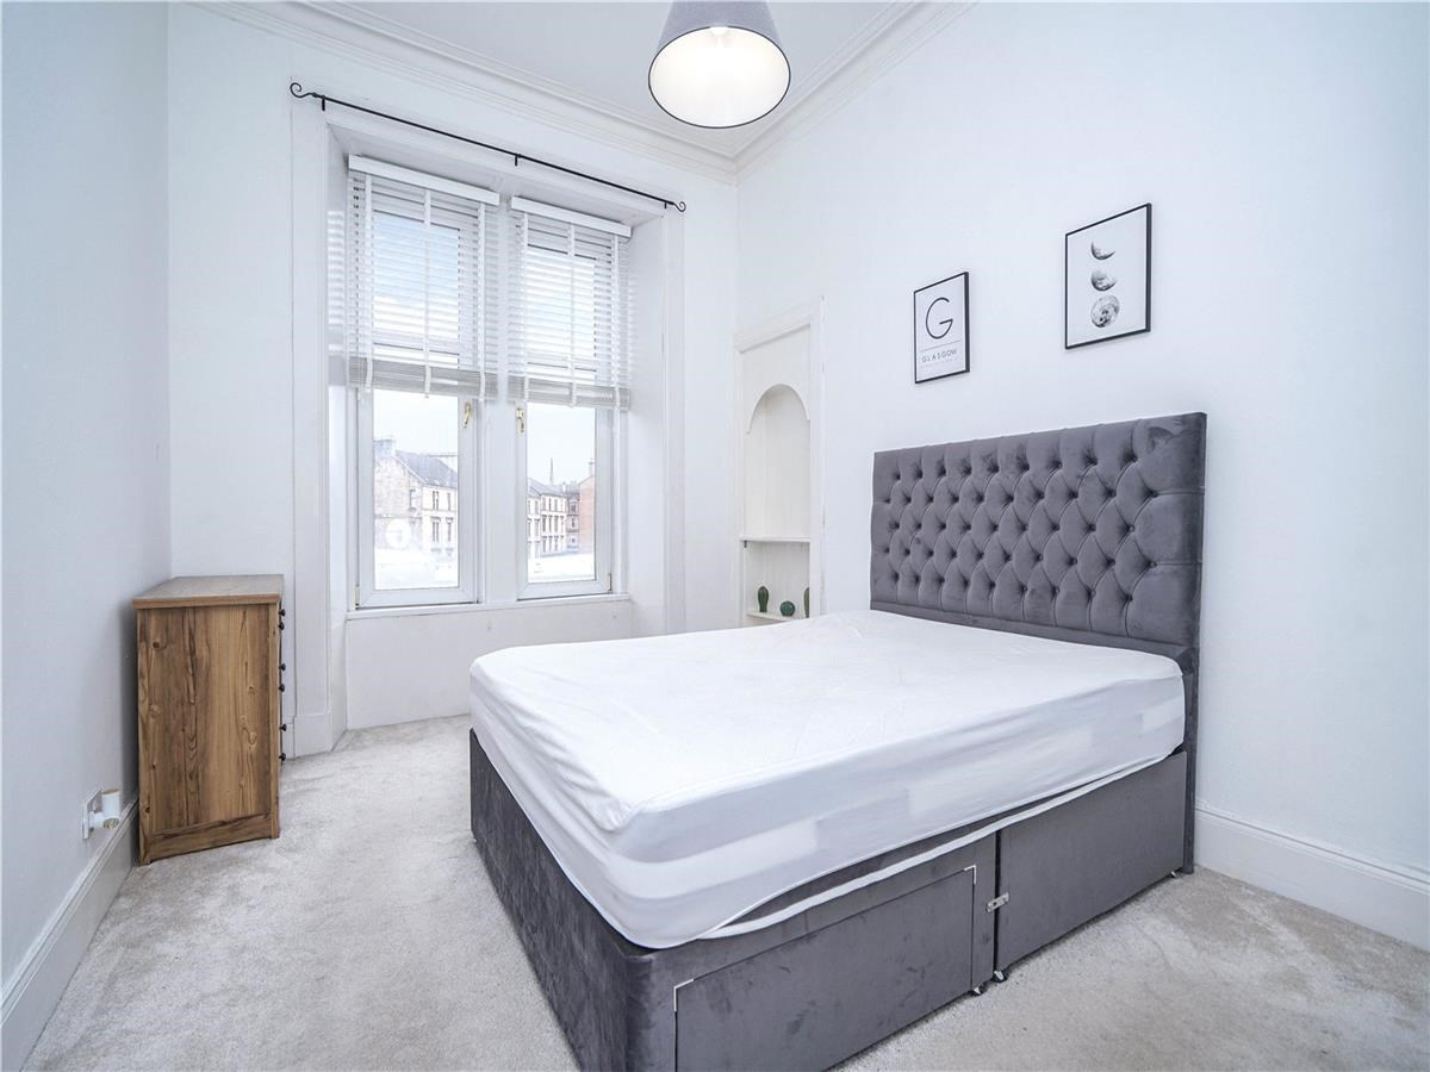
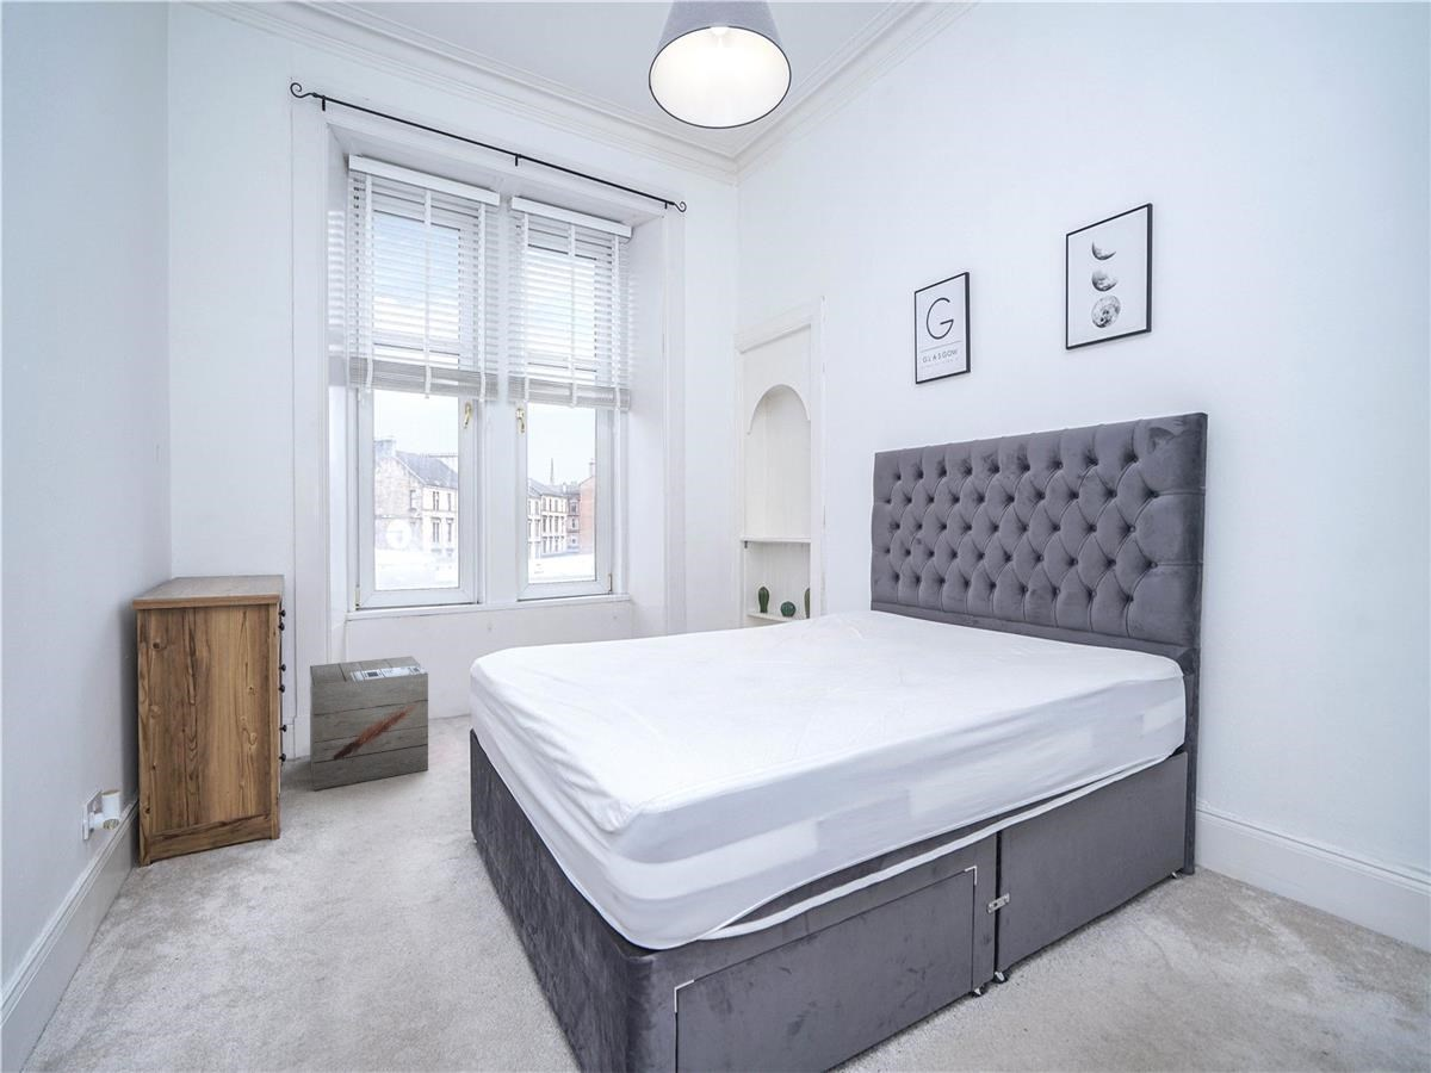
+ wooden crate [309,655,429,792]
